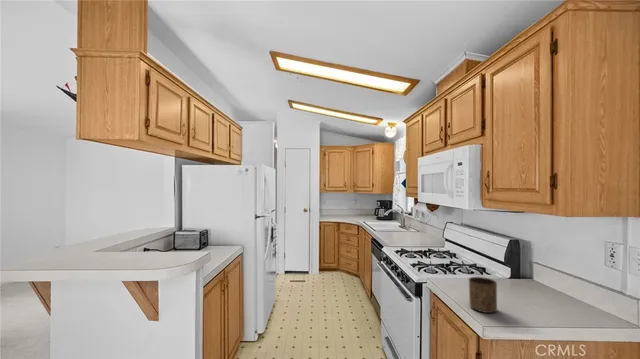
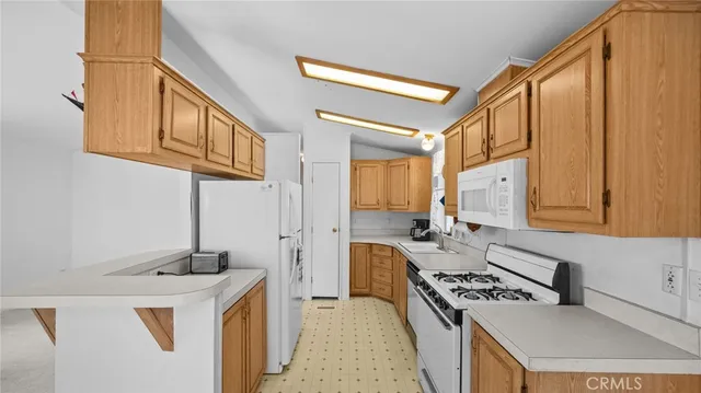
- cup [468,276,498,314]
